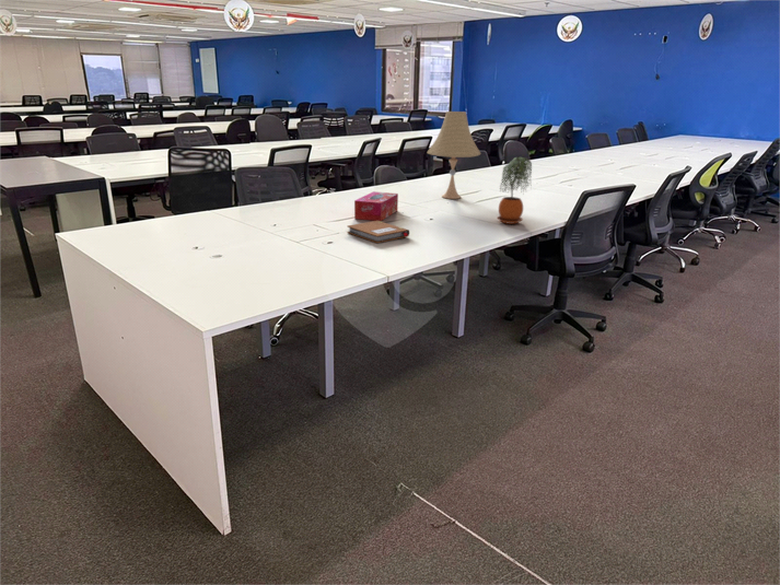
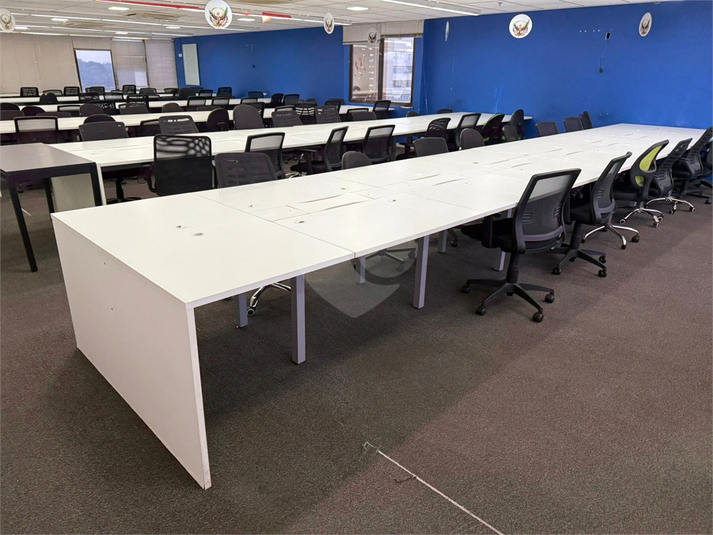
- potted plant [497,155,533,225]
- tissue box [353,190,399,222]
- desk lamp [426,110,482,200]
- notebook [346,221,410,244]
